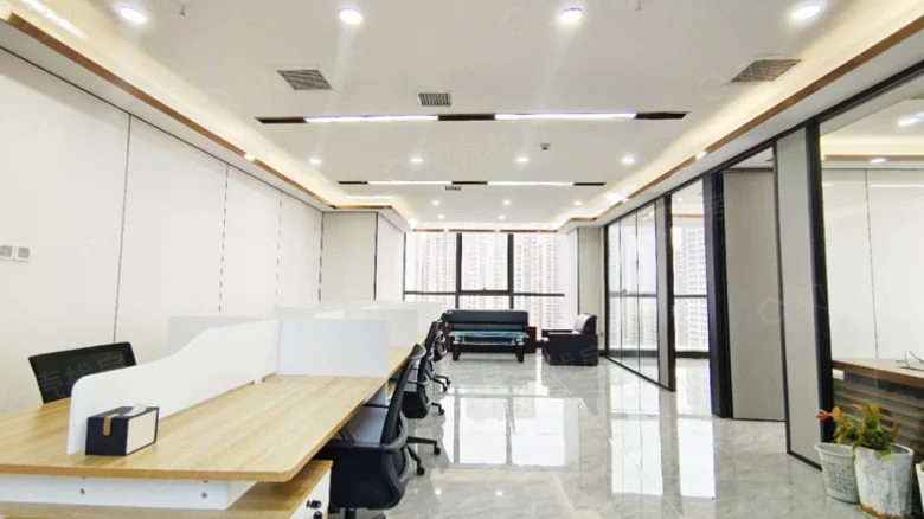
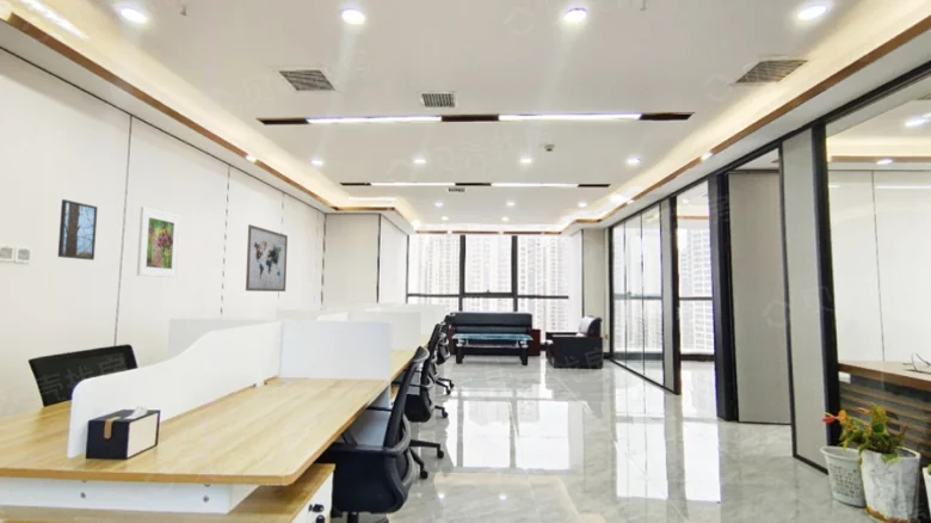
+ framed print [136,205,181,278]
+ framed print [57,198,99,262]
+ wall art [245,223,289,293]
